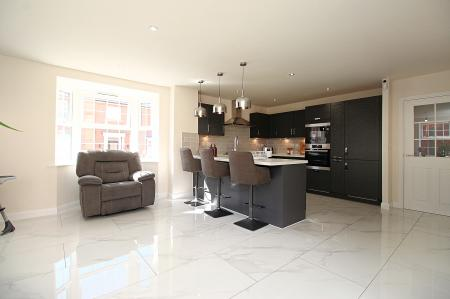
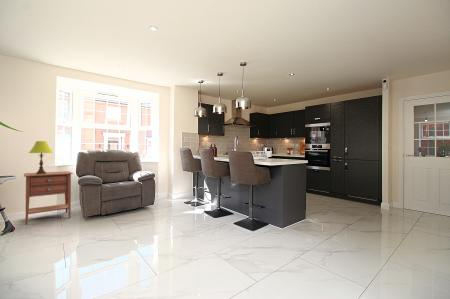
+ table lamp [28,140,54,174]
+ nightstand [23,170,74,225]
